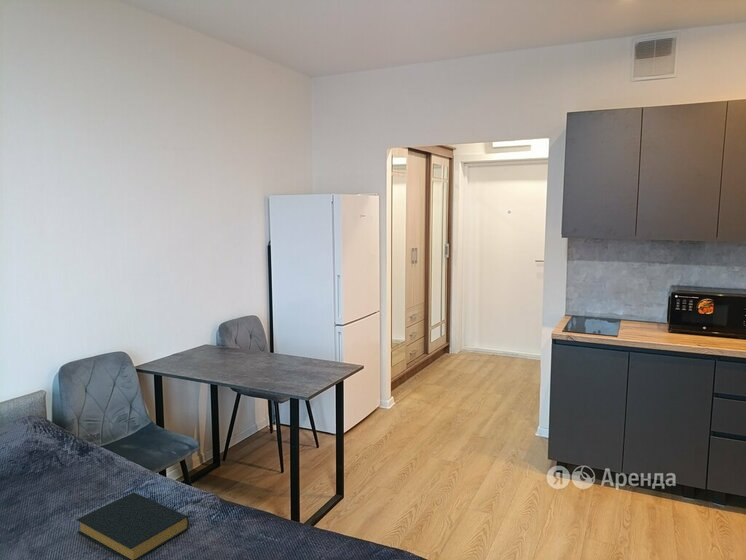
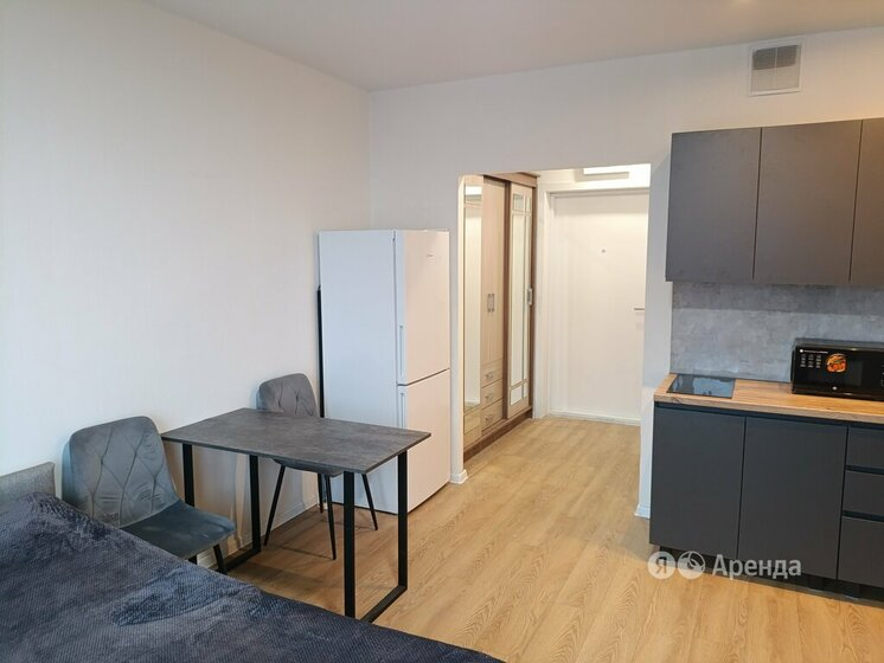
- hardback book [75,491,190,560]
